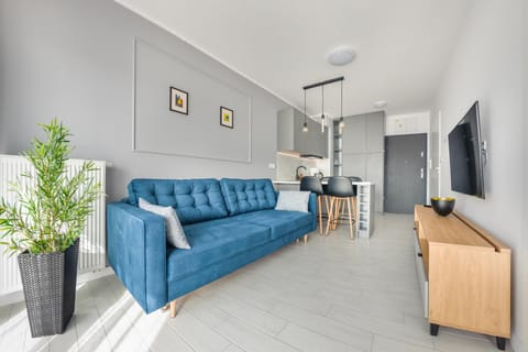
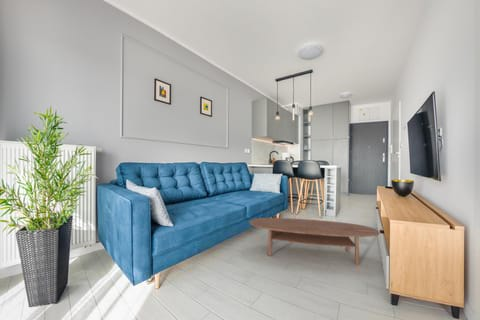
+ coffee table [249,217,380,266]
